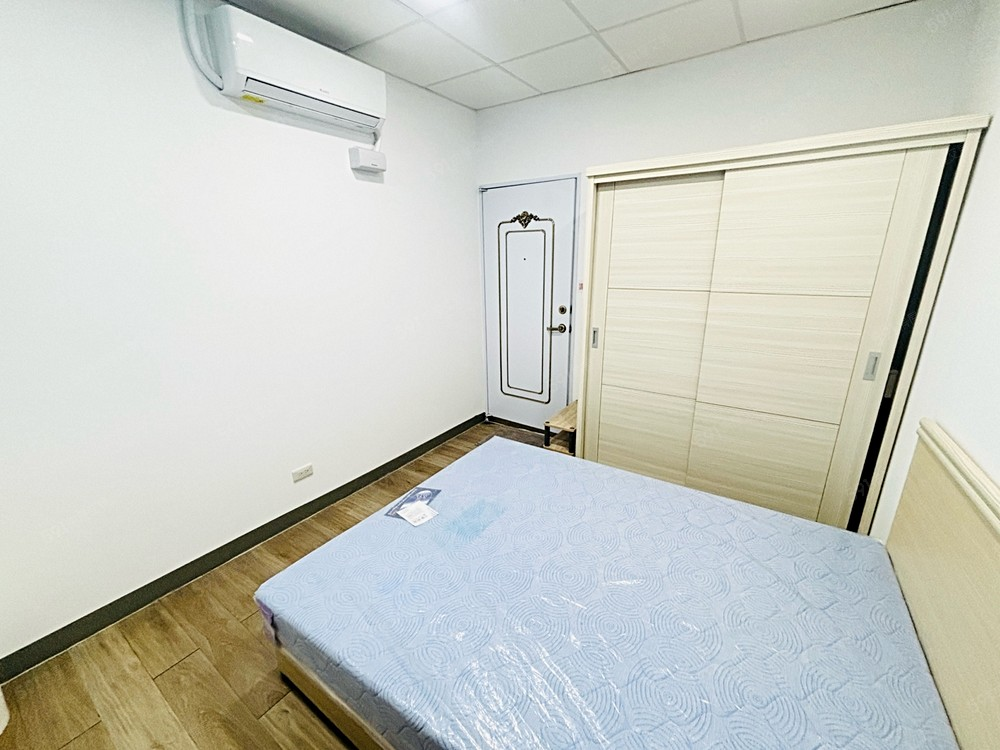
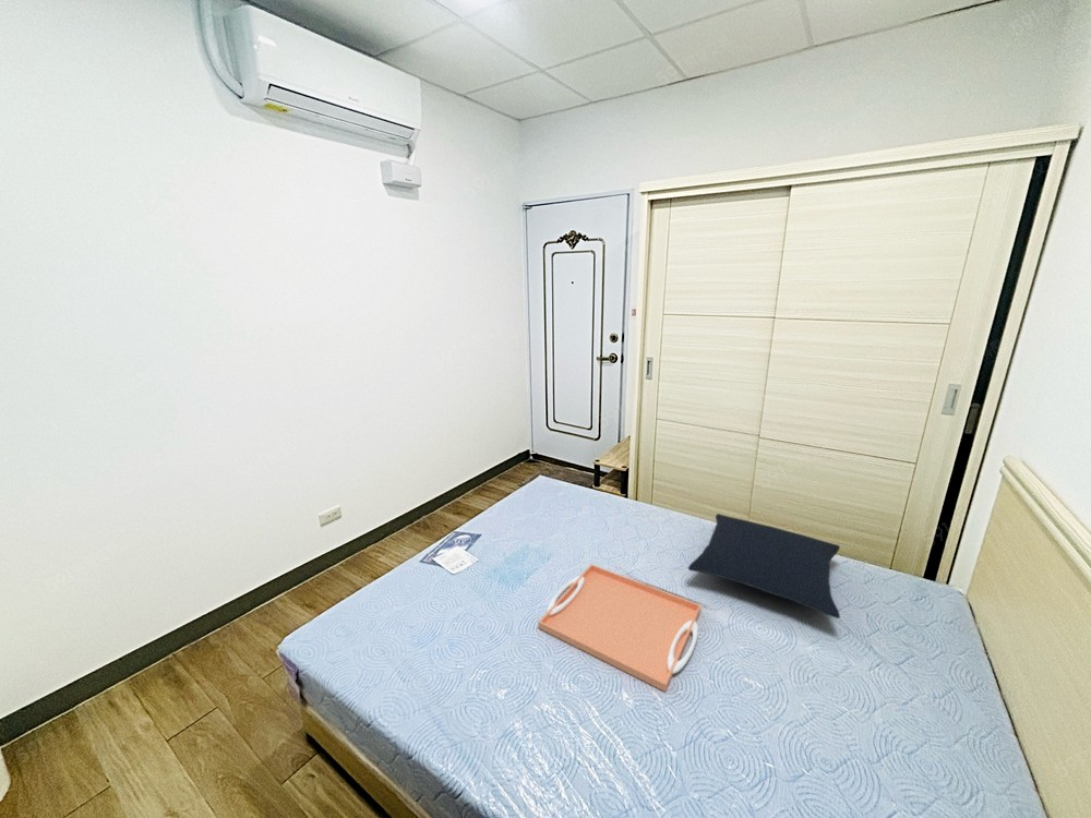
+ pillow [687,513,841,619]
+ serving tray [537,563,703,693]
